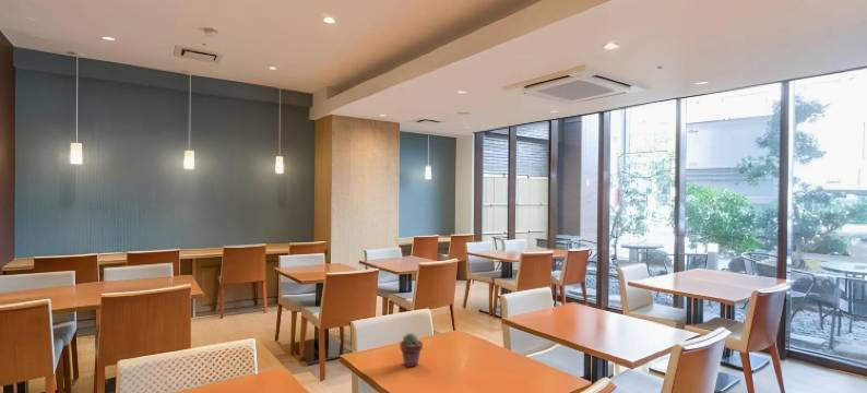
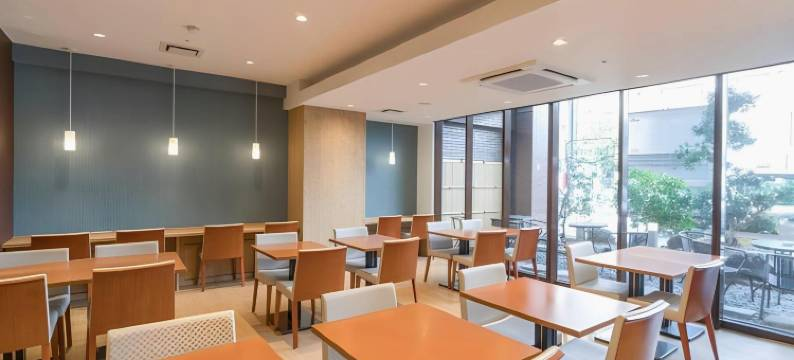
- potted succulent [399,332,424,368]
